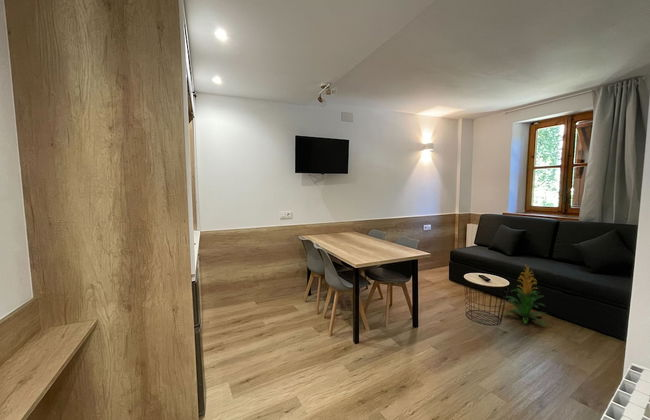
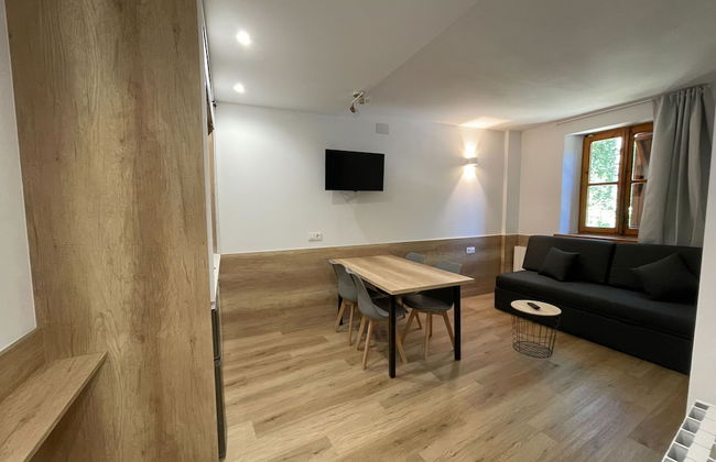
- indoor plant [503,264,548,327]
